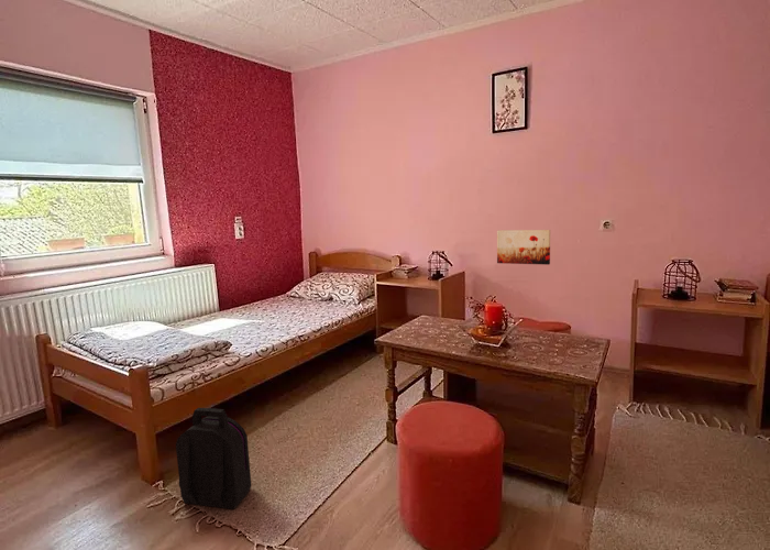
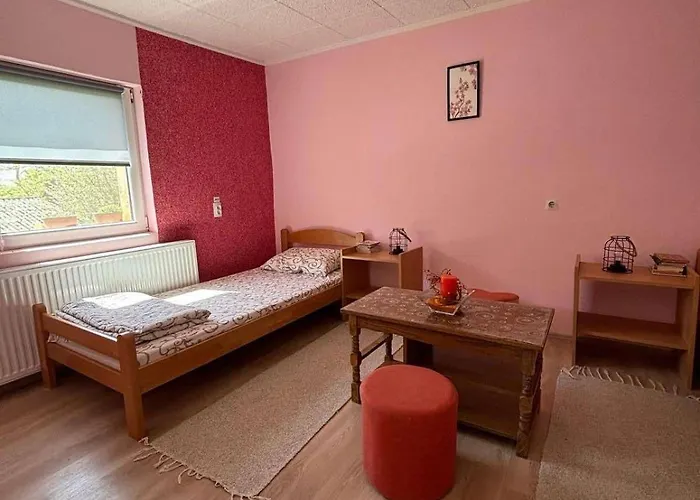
- wall art [496,229,551,266]
- backpack [175,407,252,510]
